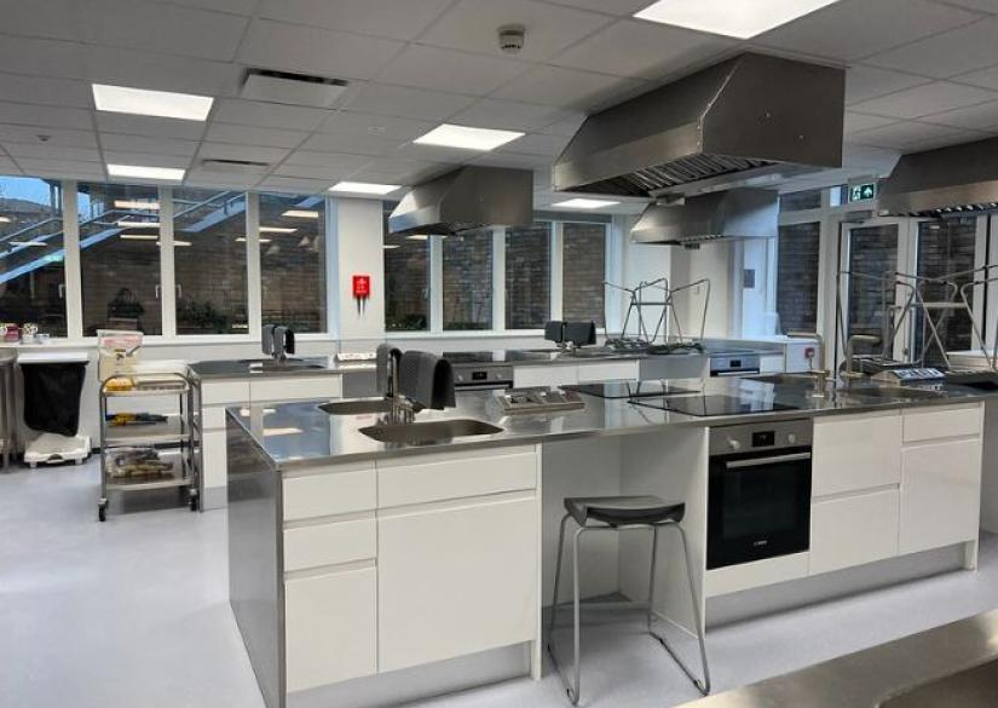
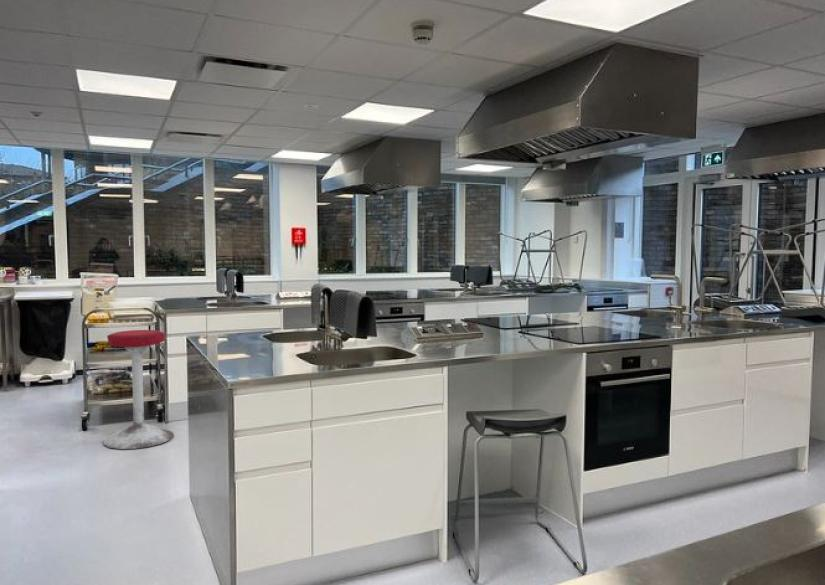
+ stool [102,329,175,450]
